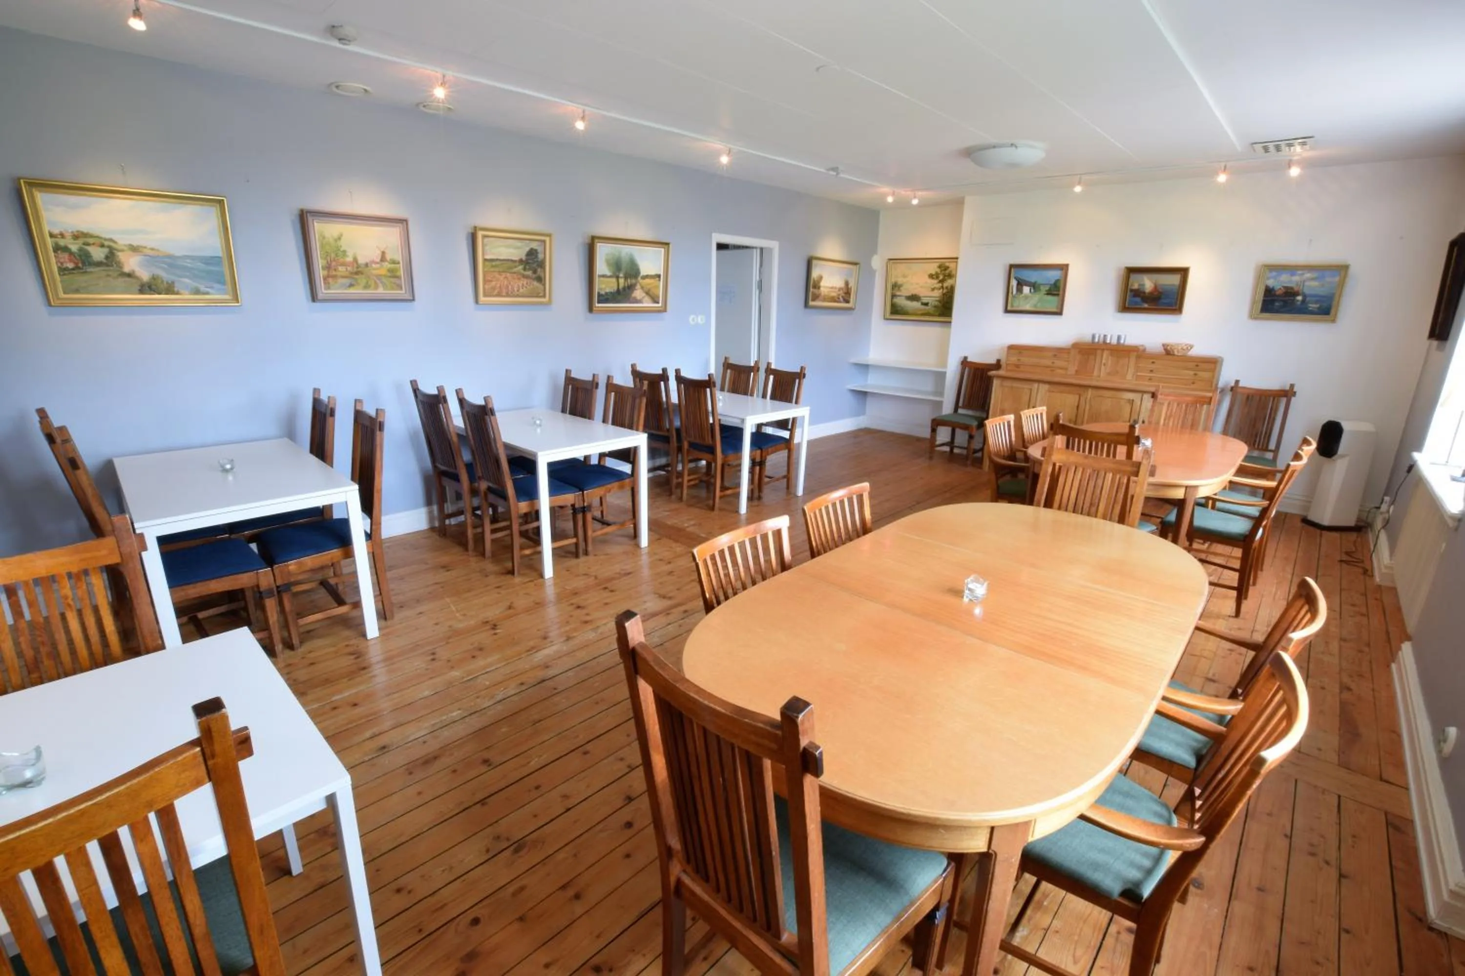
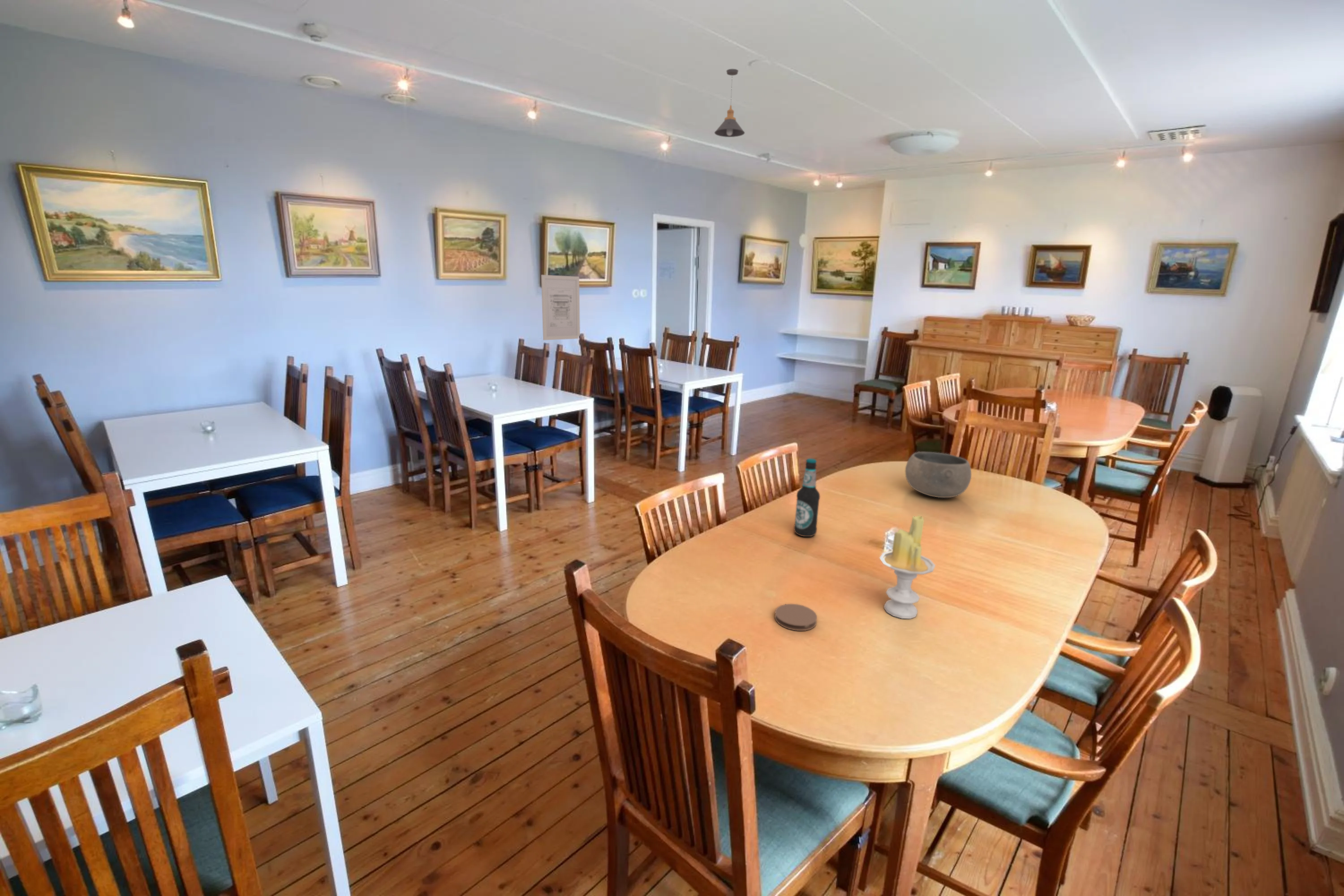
+ bowl [905,451,972,498]
+ coaster [774,603,818,631]
+ bottle [793,458,820,537]
+ pendant light [714,69,745,138]
+ wall art [541,274,581,340]
+ candle [879,515,936,619]
